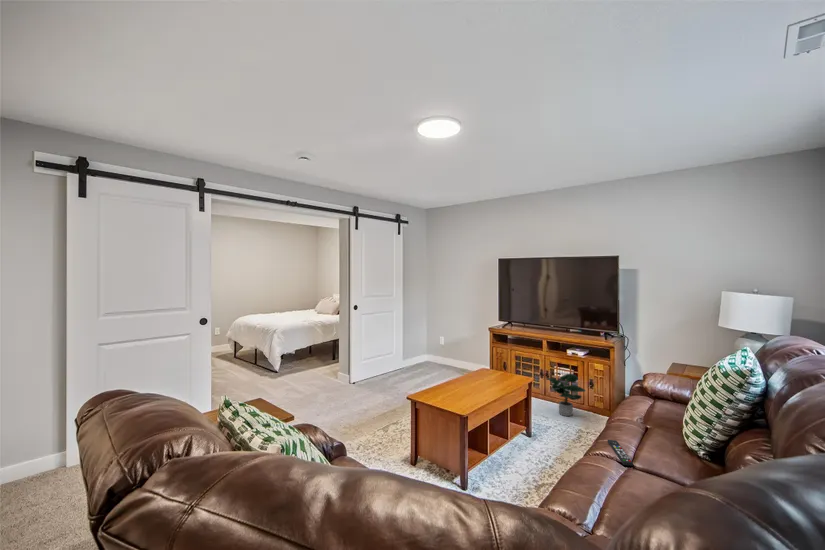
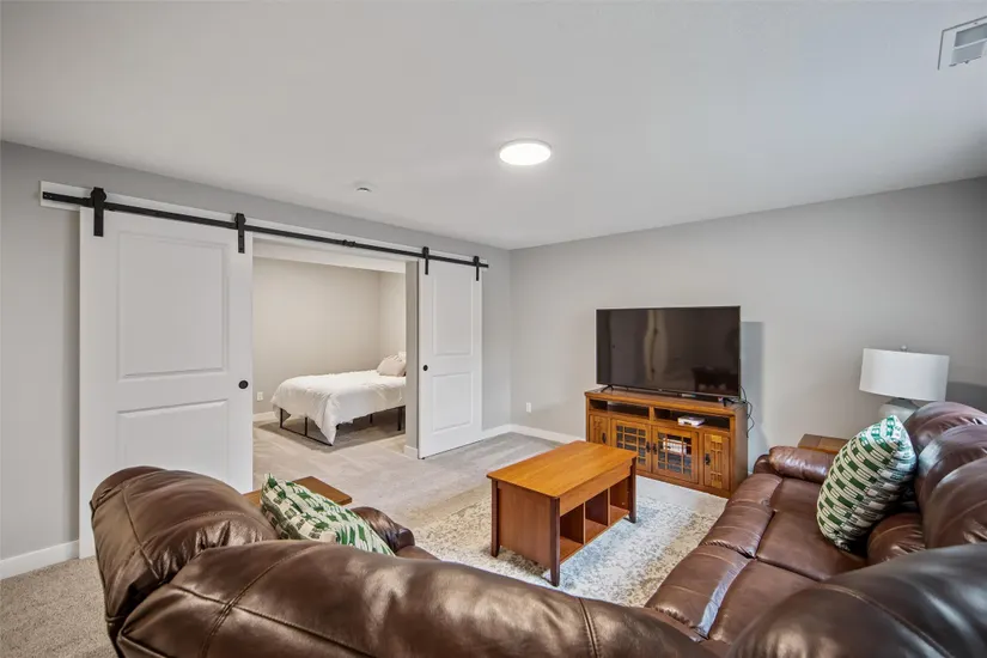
- remote control [607,439,634,467]
- potted plant [546,373,587,417]
